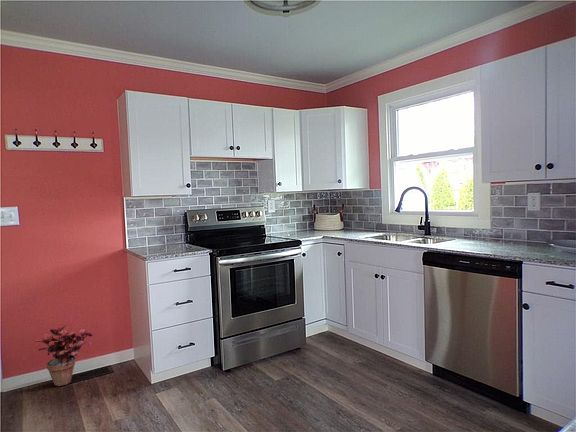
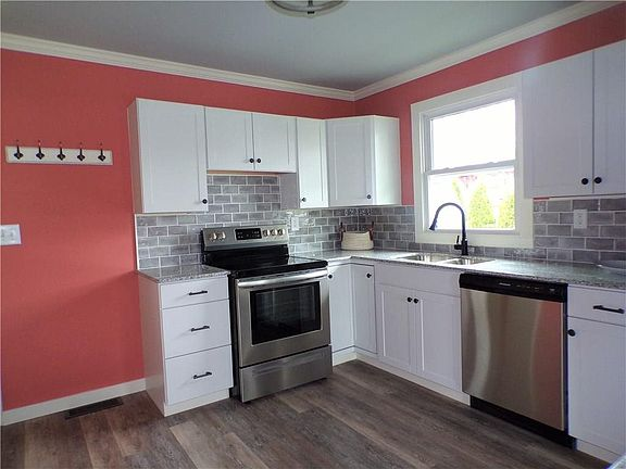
- potted plant [34,324,94,387]
